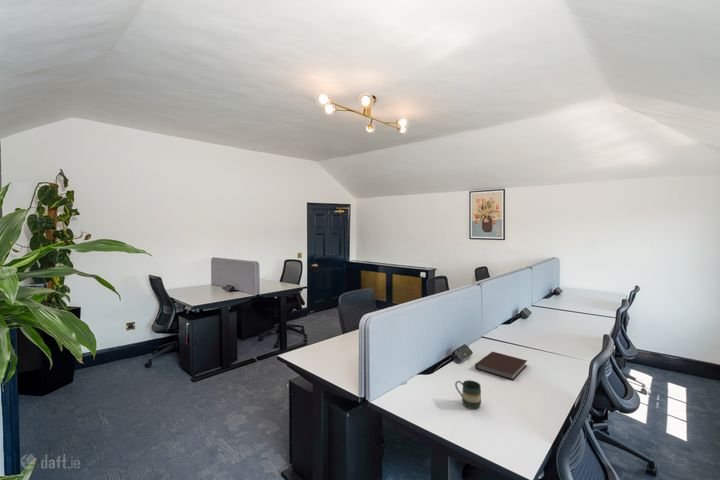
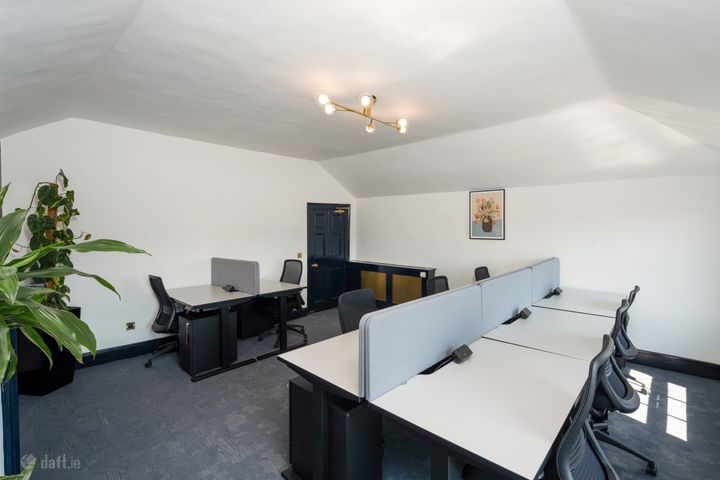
- mug [454,379,482,410]
- notebook [474,351,528,381]
